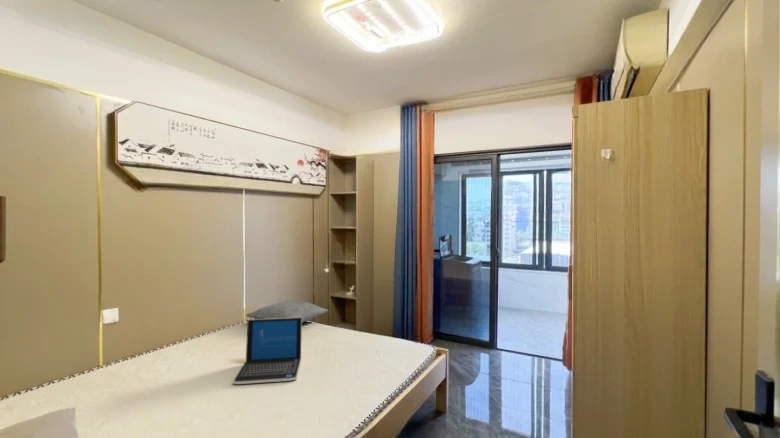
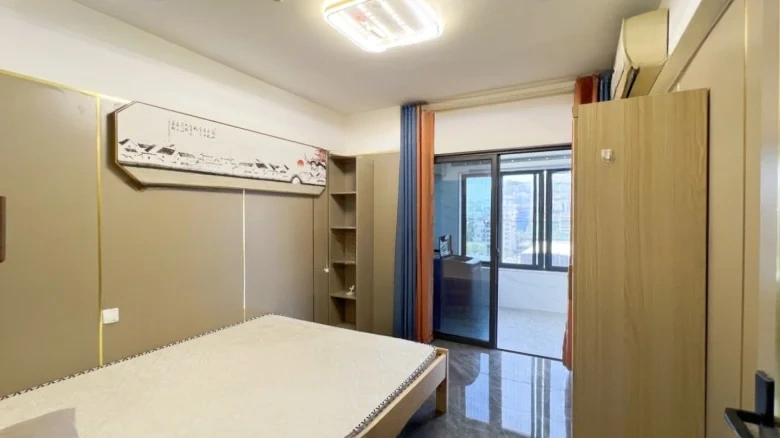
- pillow [245,299,329,324]
- laptop [232,317,303,385]
